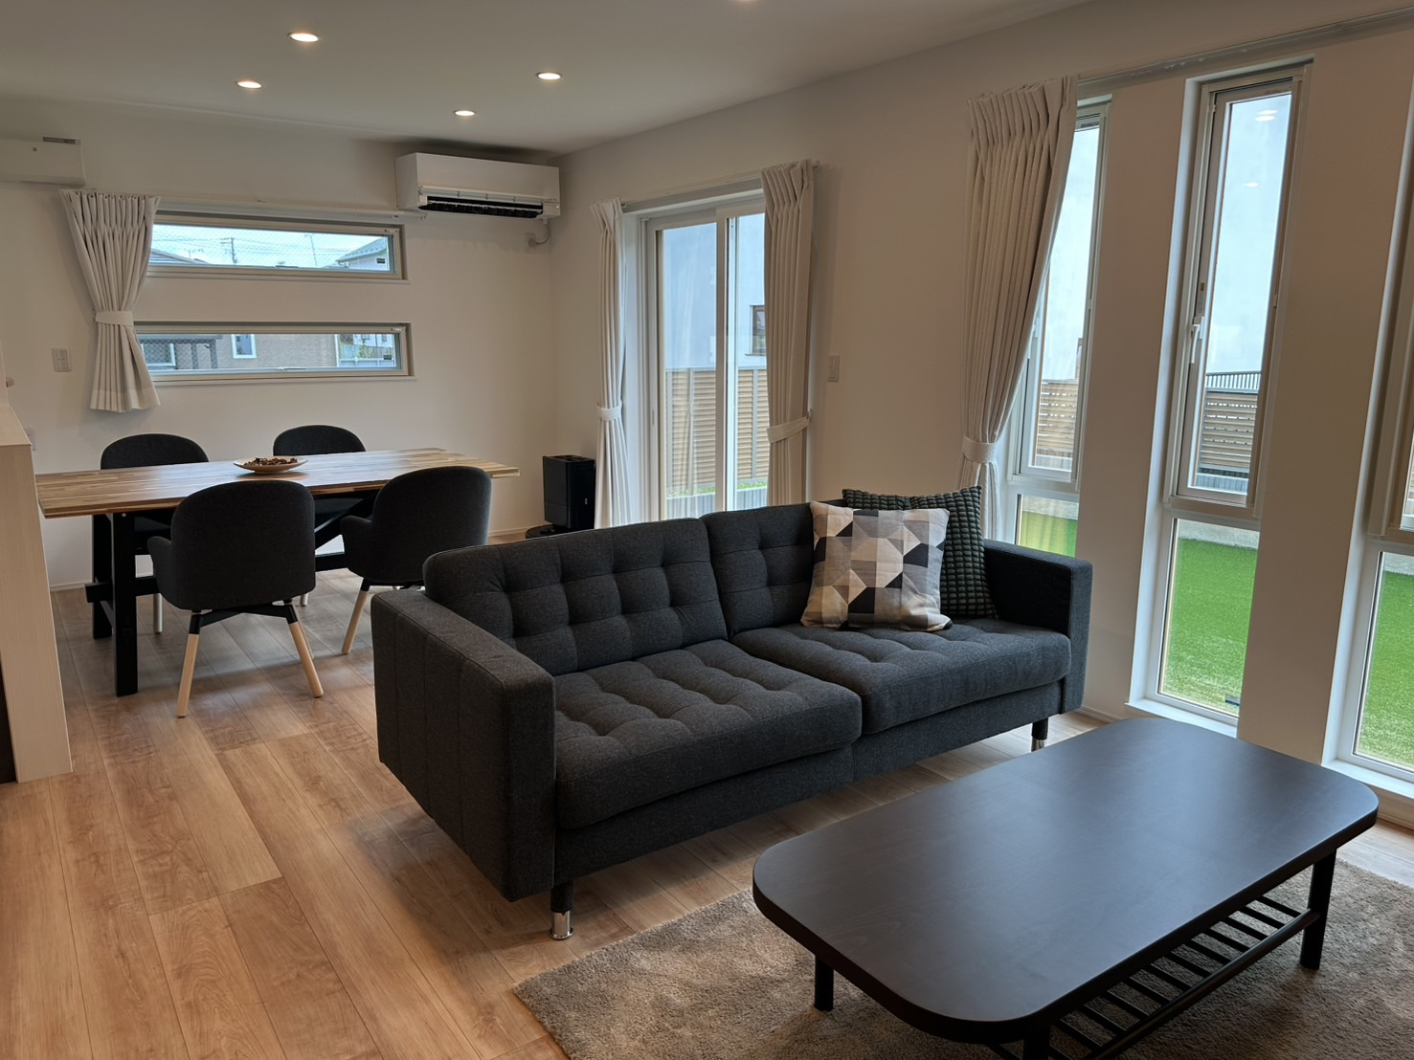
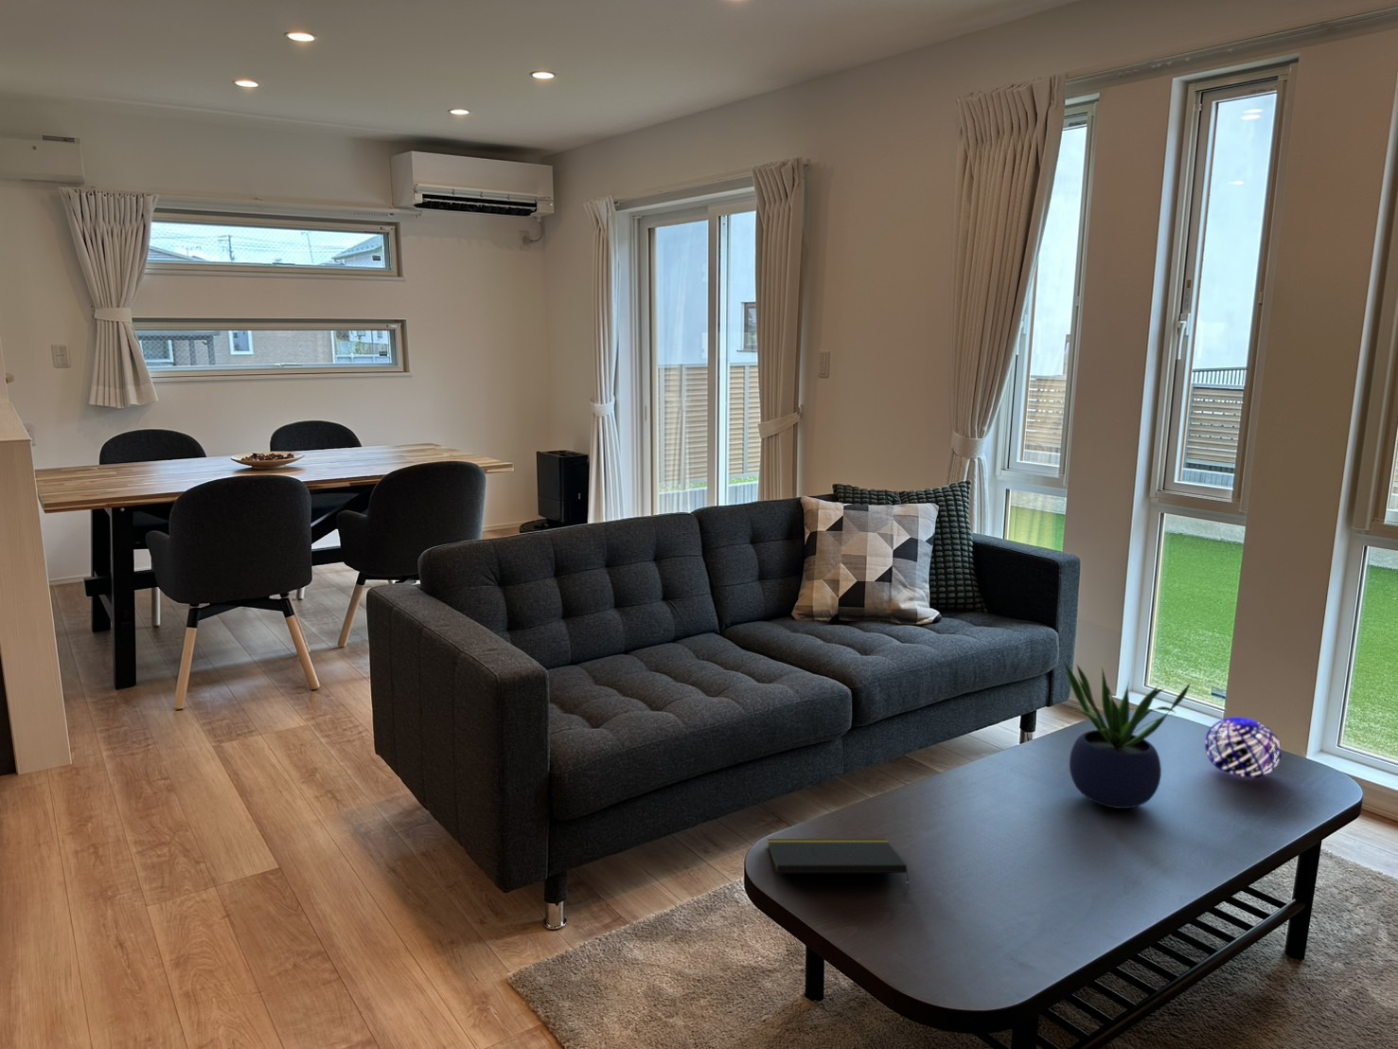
+ notepad [767,837,910,889]
+ decorative orb [1204,716,1281,779]
+ potted plant [1062,660,1192,810]
